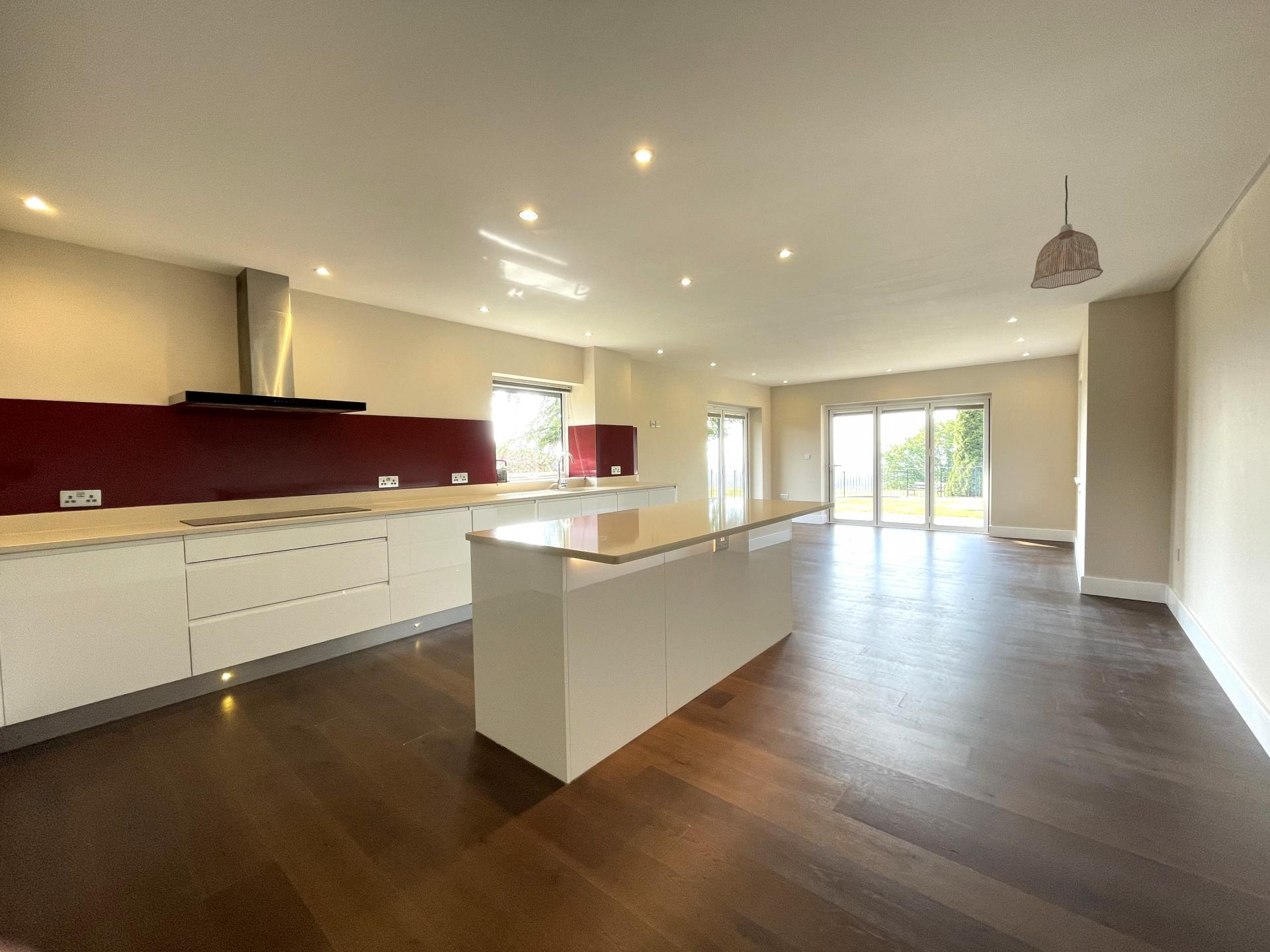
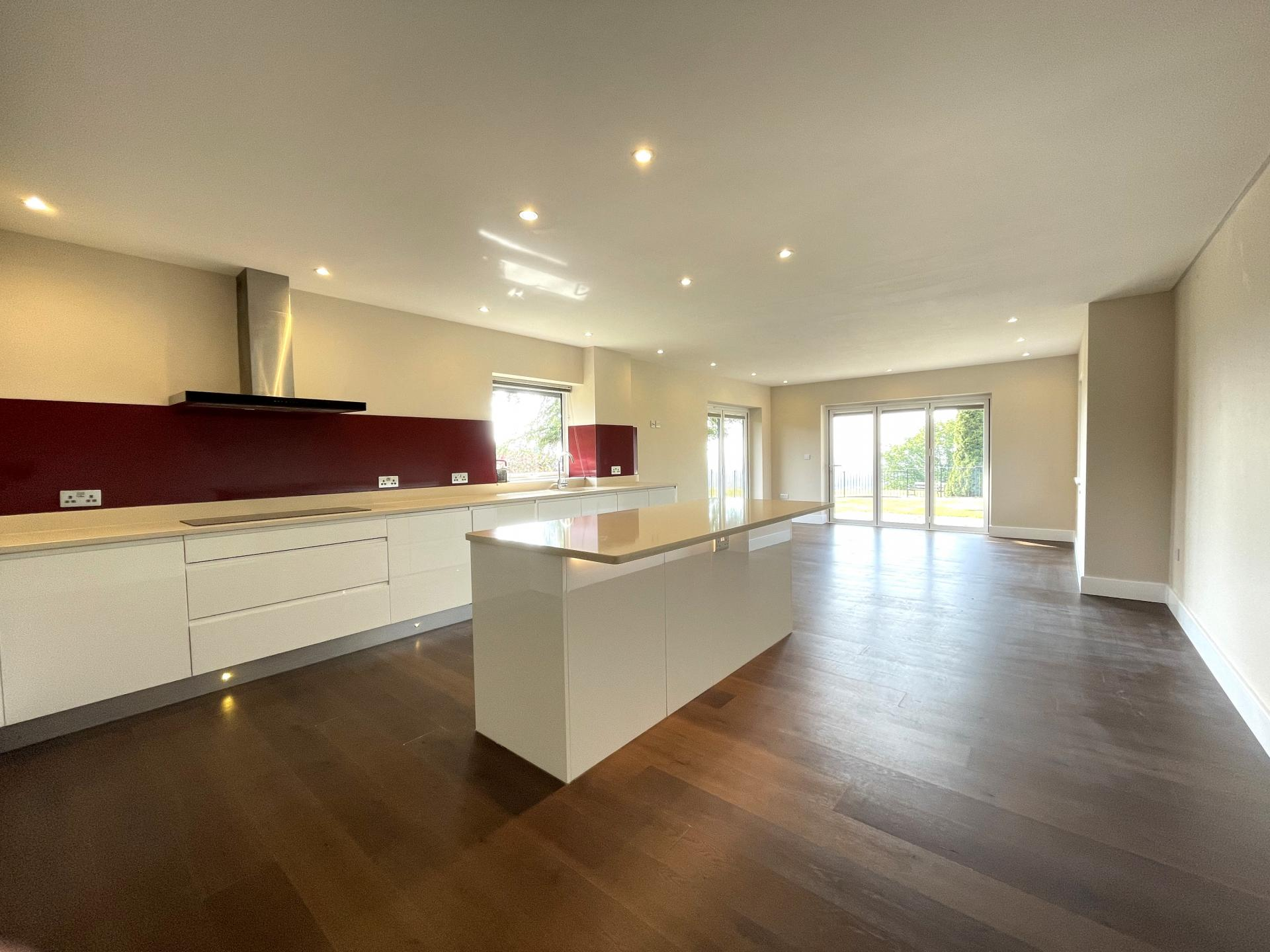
- pendant lamp [1030,175,1104,290]
